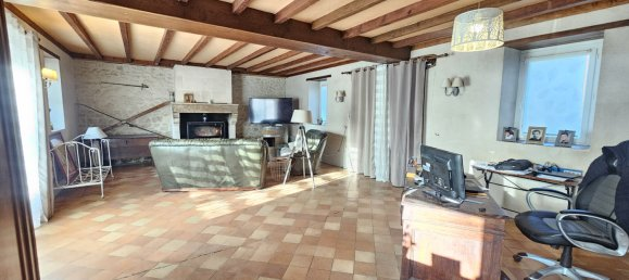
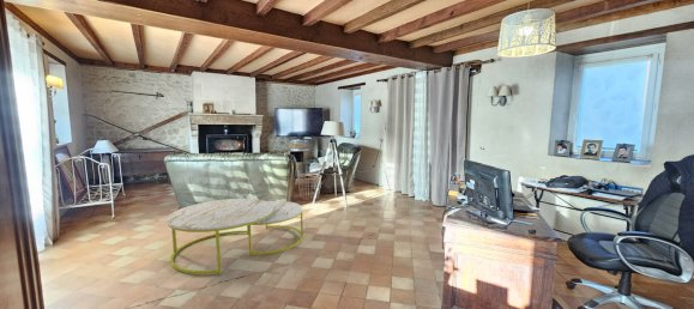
+ coffee table [165,198,304,275]
